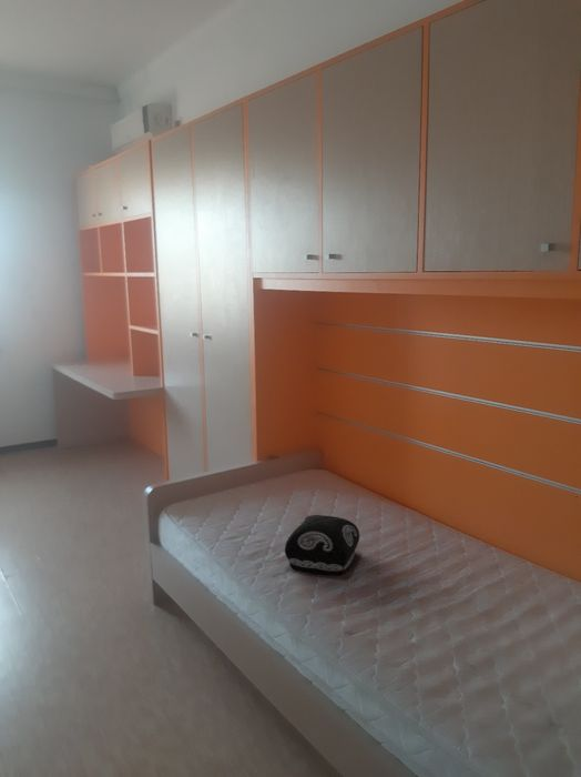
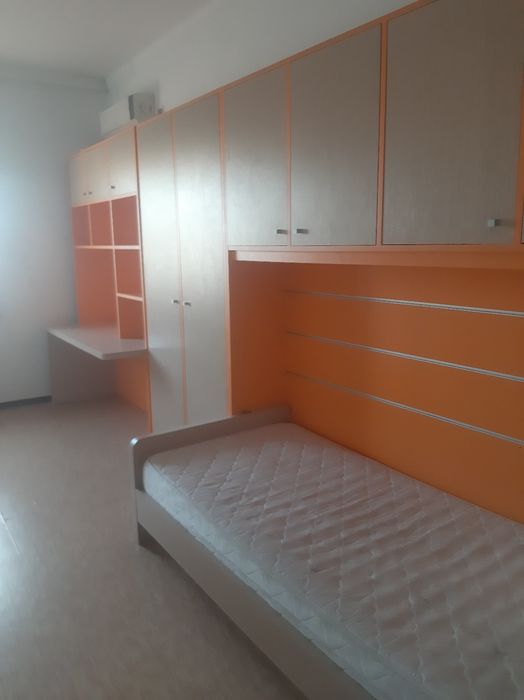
- cushion [284,514,360,576]
